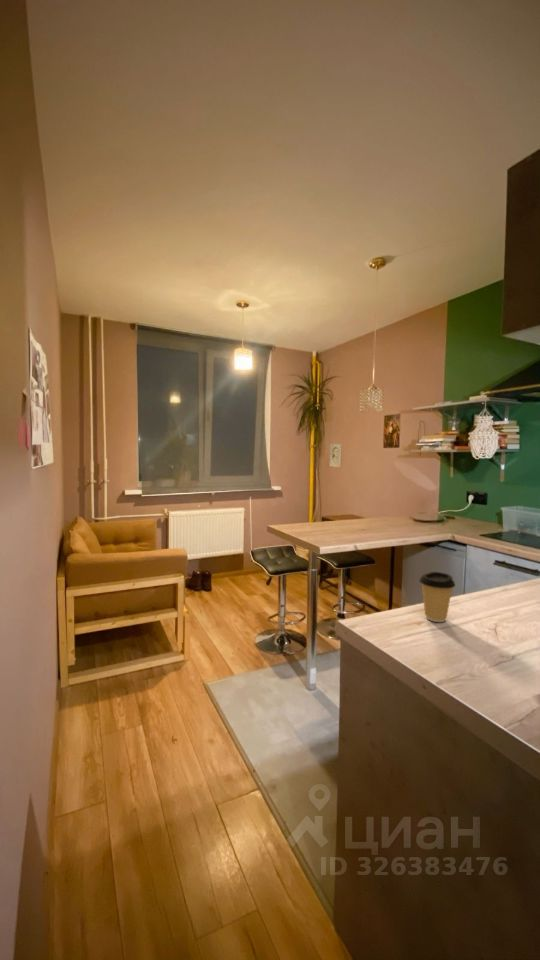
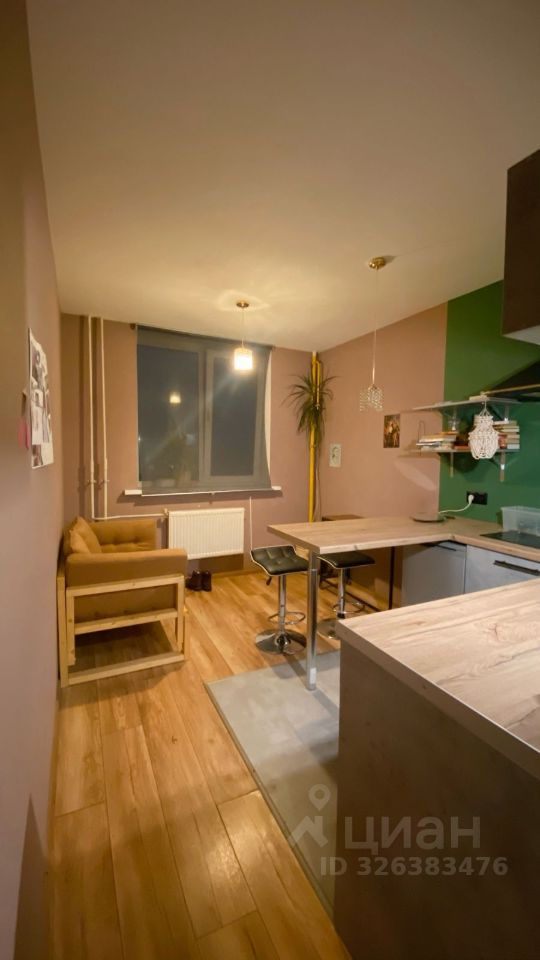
- coffee cup [418,571,456,623]
